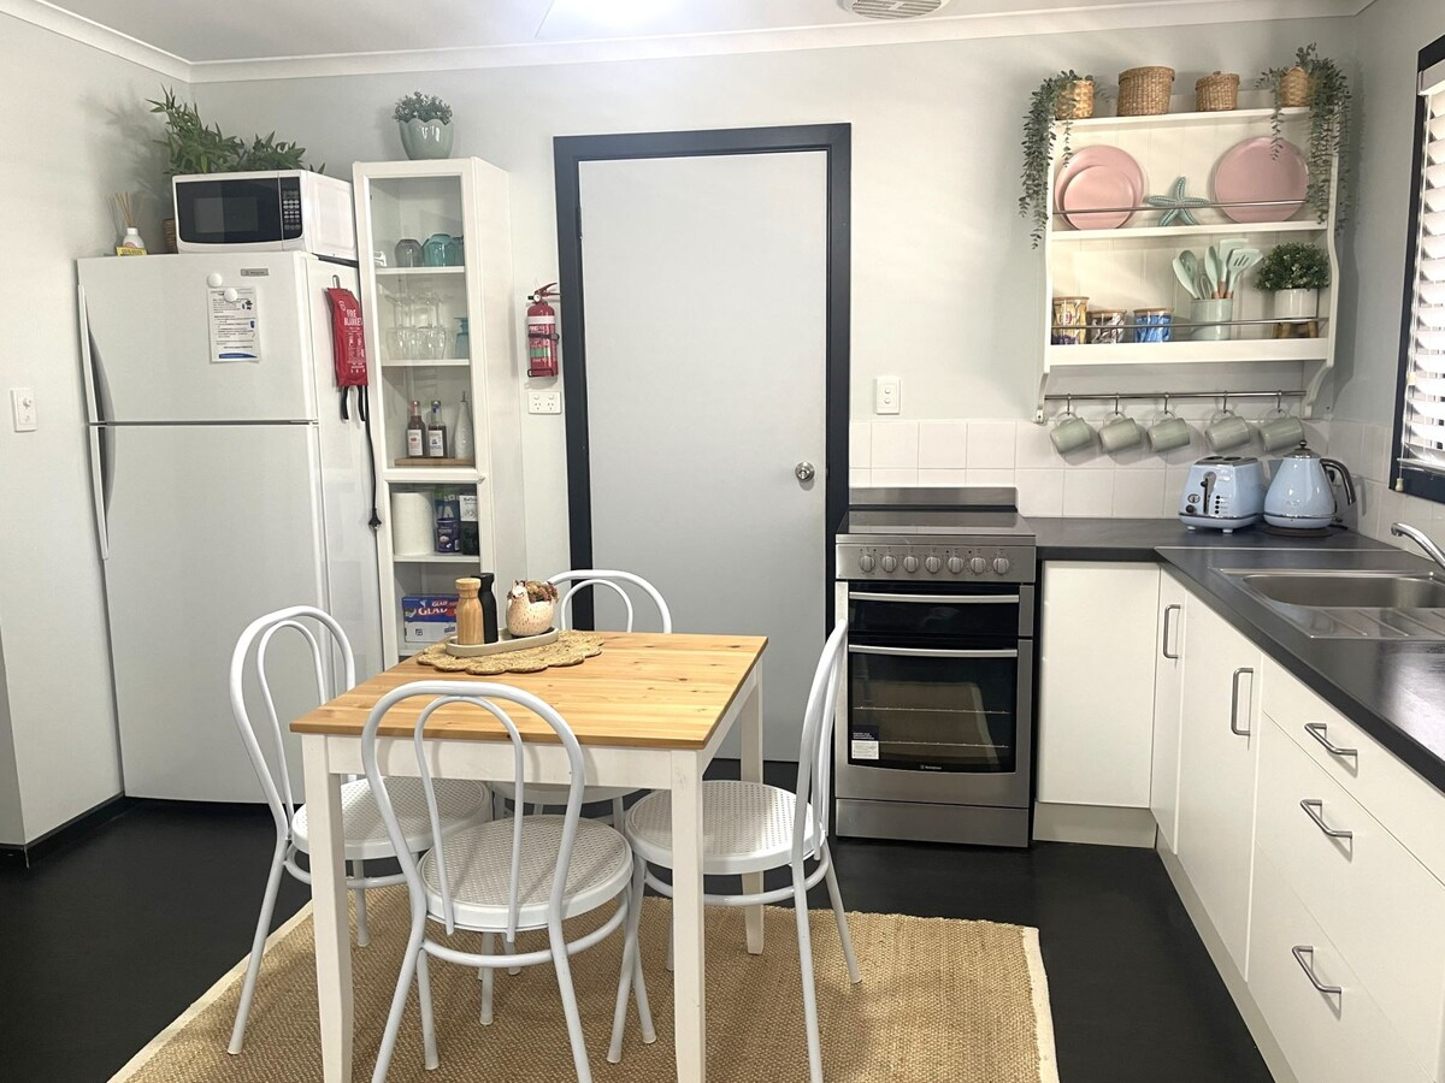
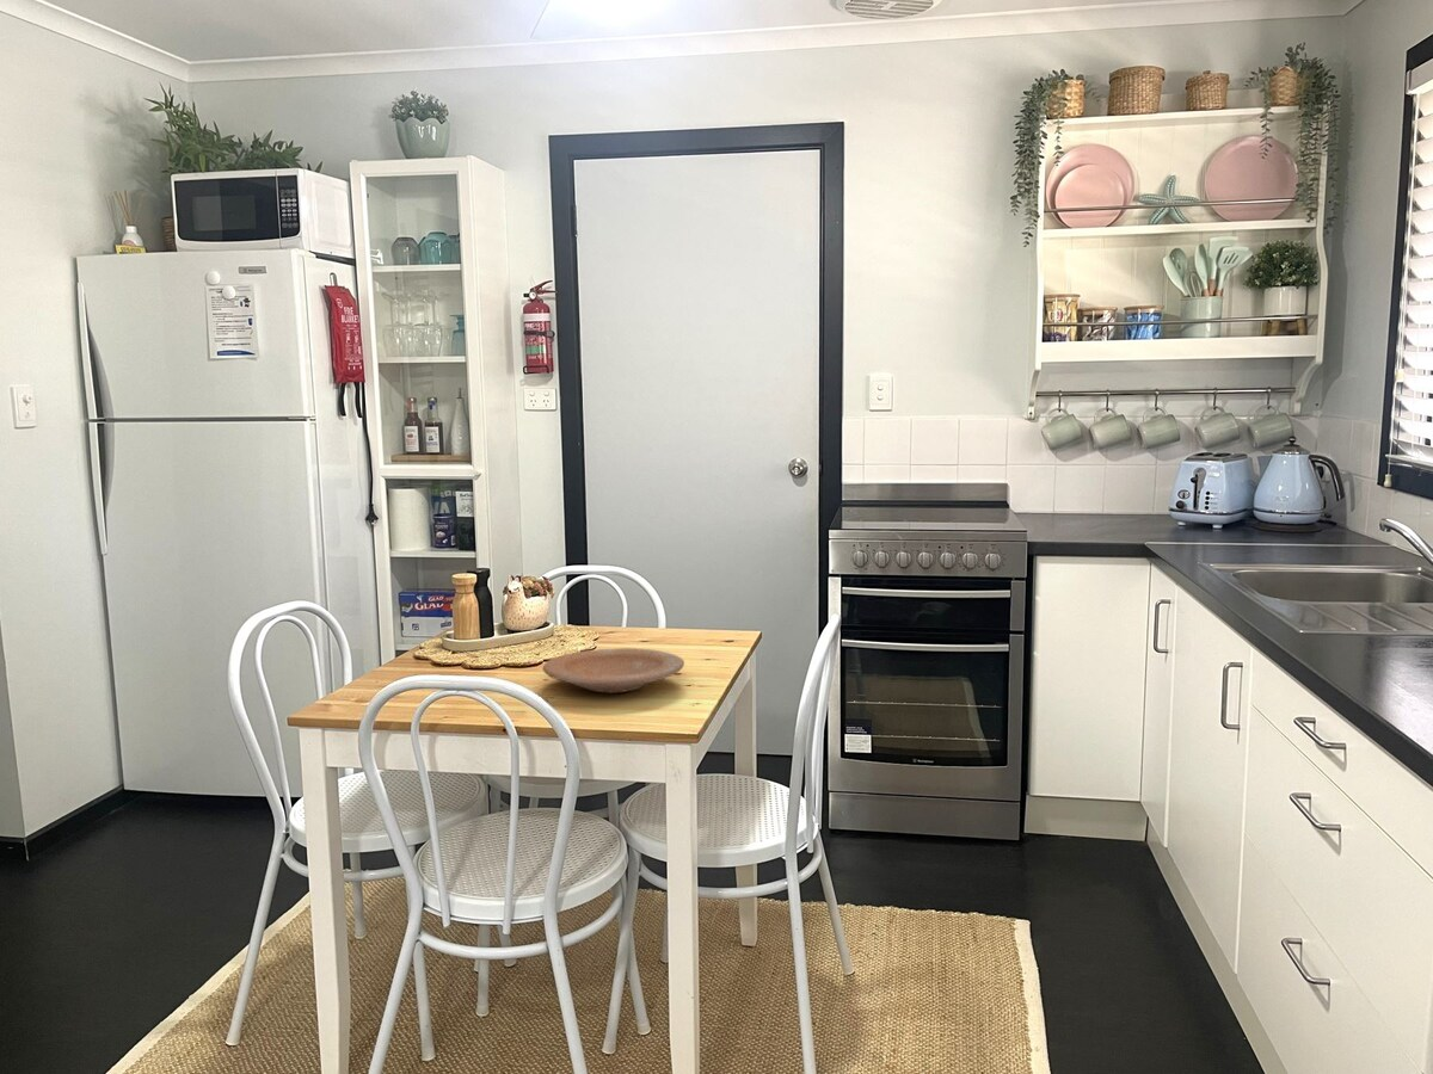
+ plate [541,647,685,693]
